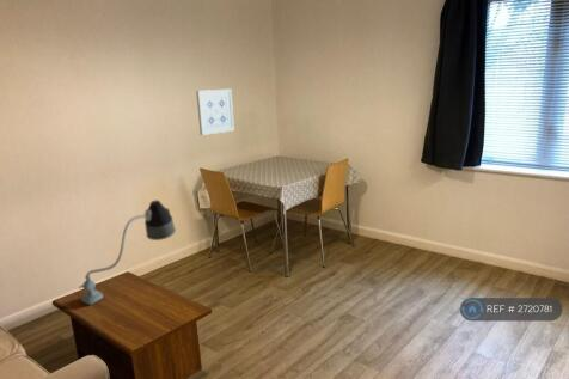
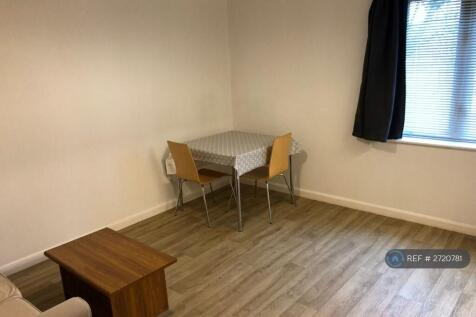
- desk lamp [78,200,177,306]
- wall art [195,88,235,136]
